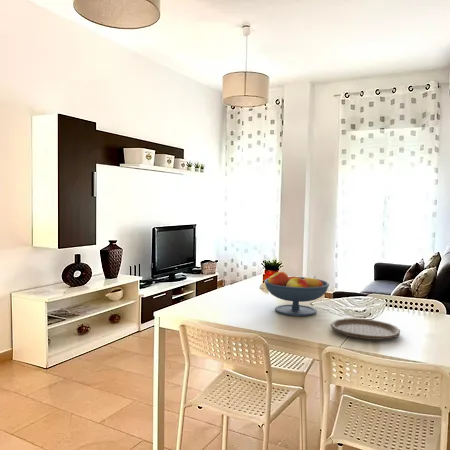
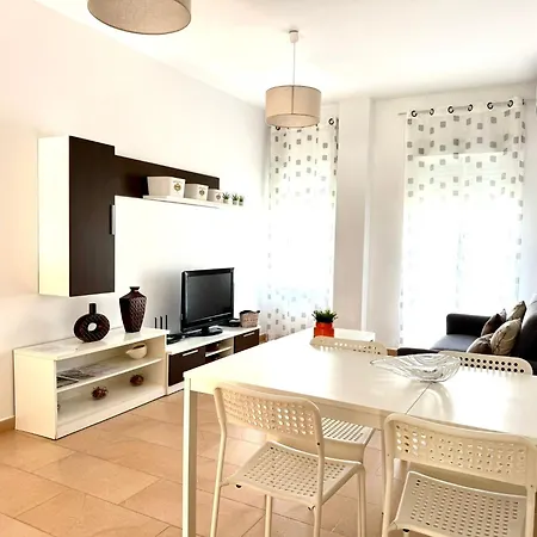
- fruit bowl [263,271,330,317]
- plate [330,317,401,341]
